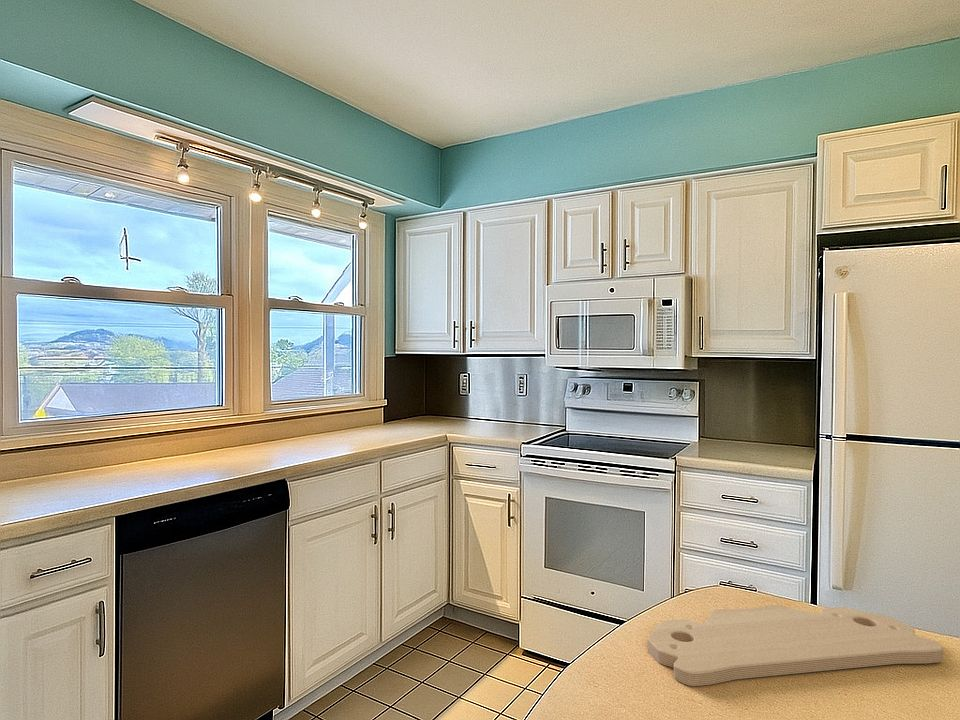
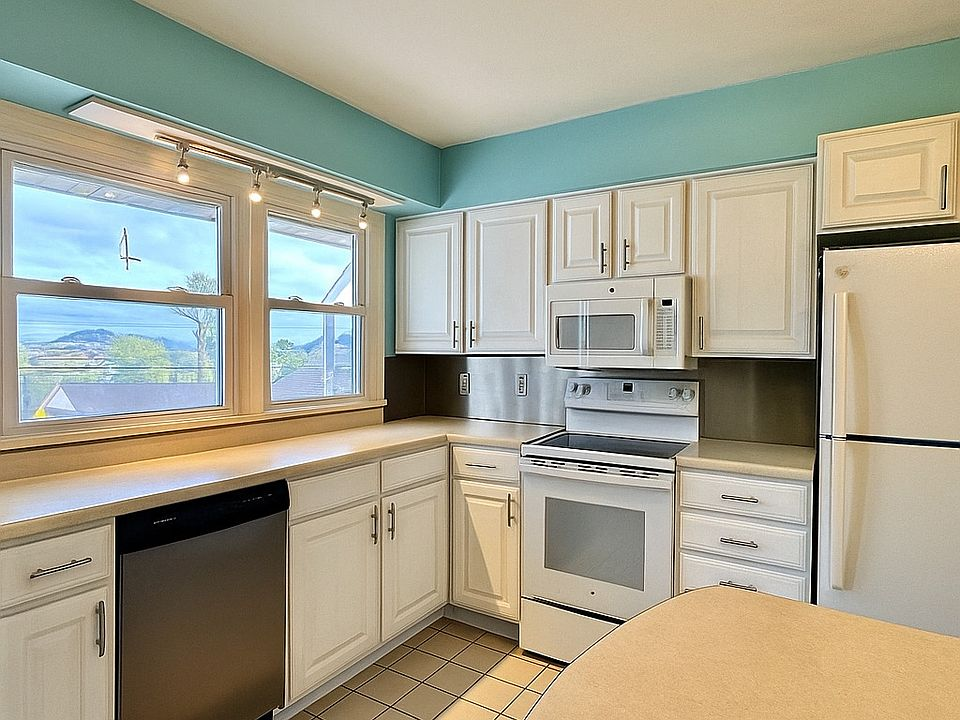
- cutting board [647,604,944,687]
